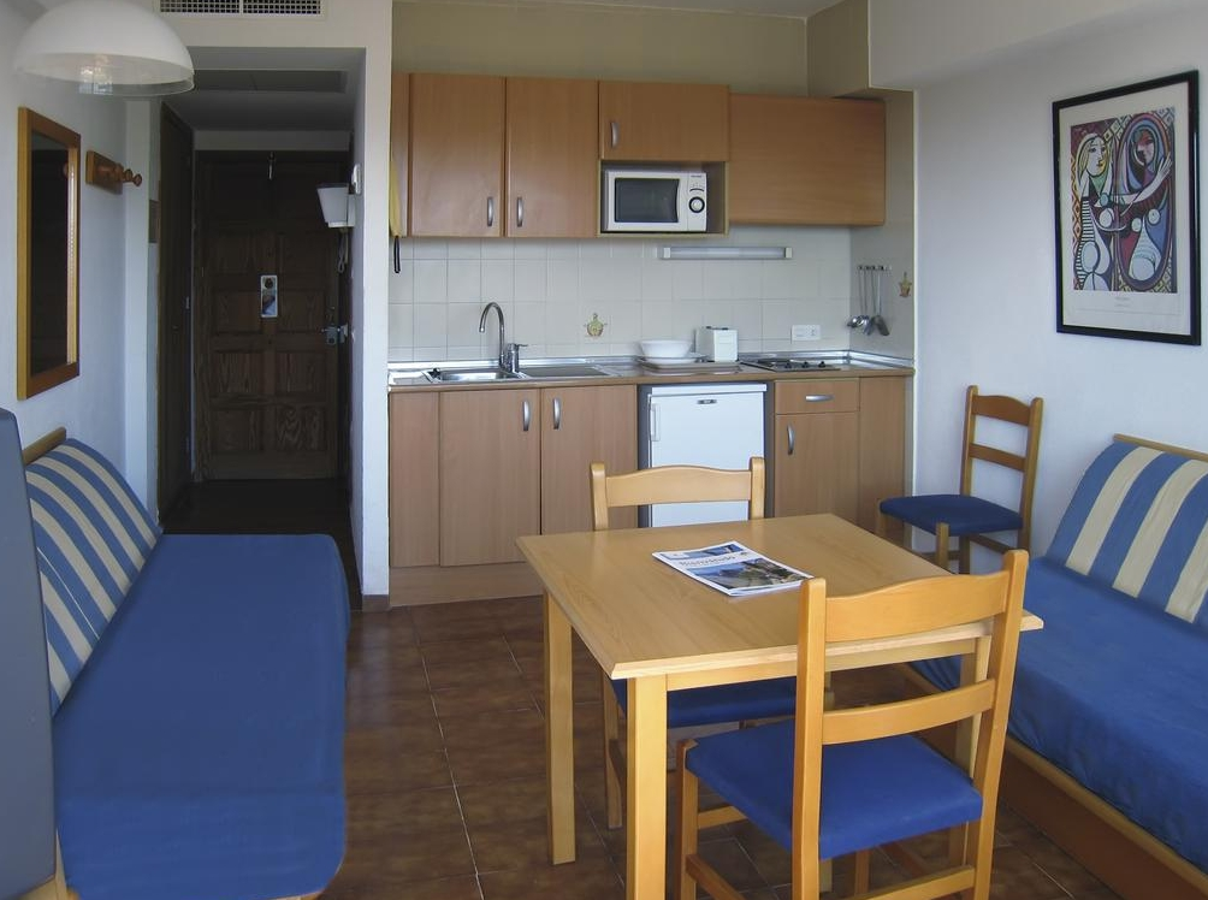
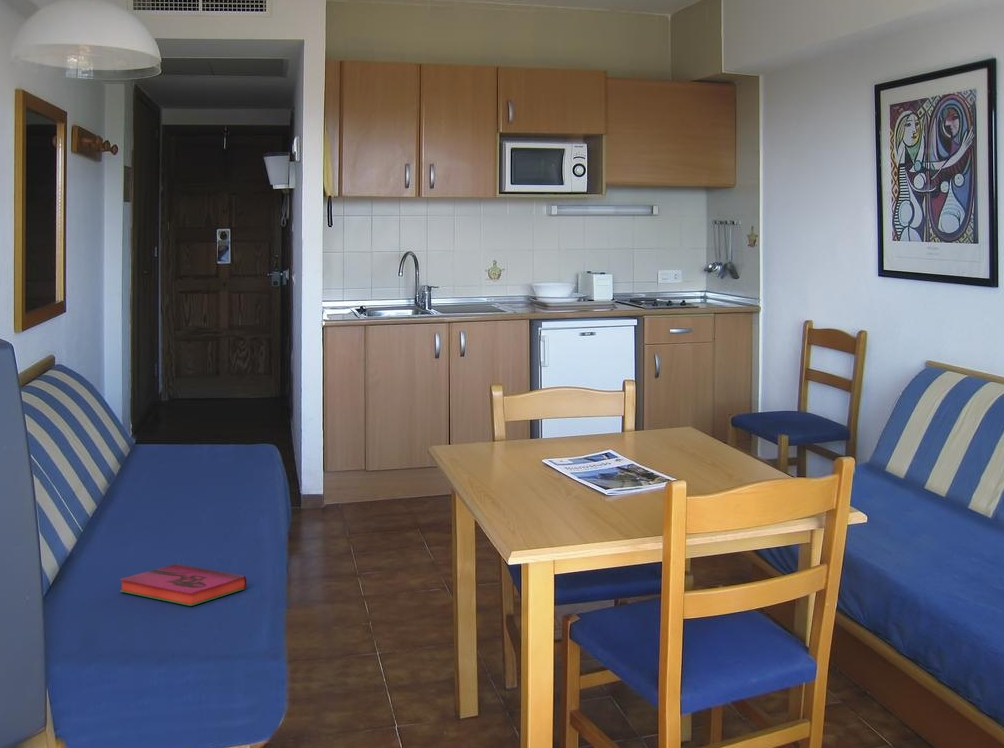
+ hardback book [119,563,248,607]
